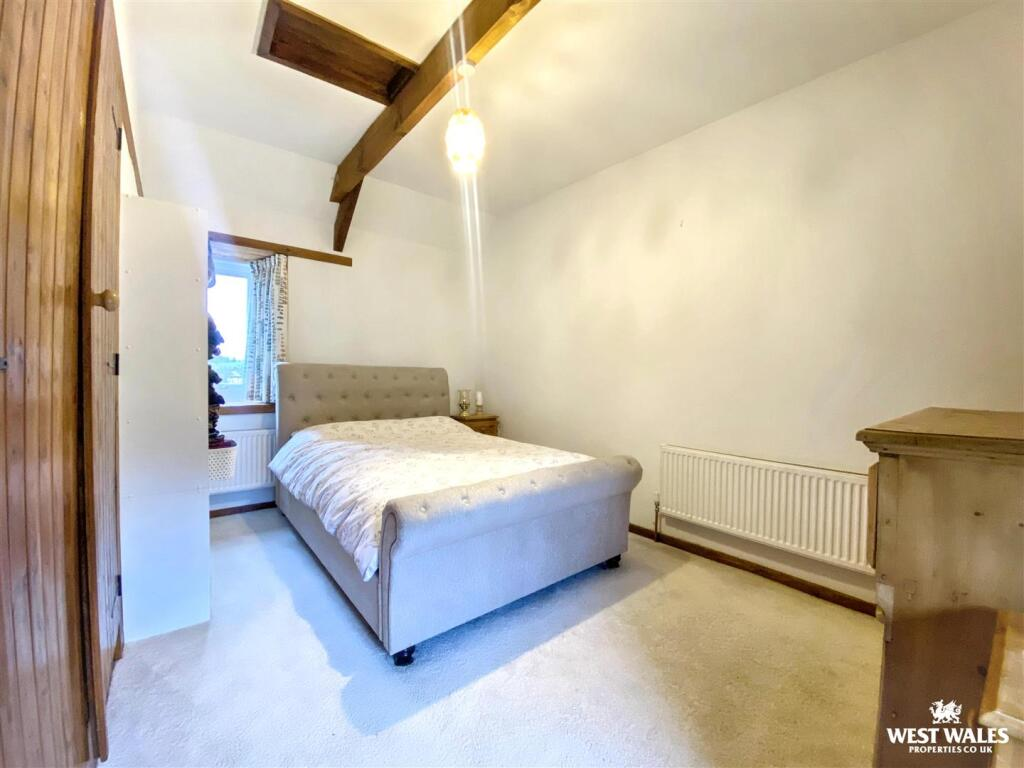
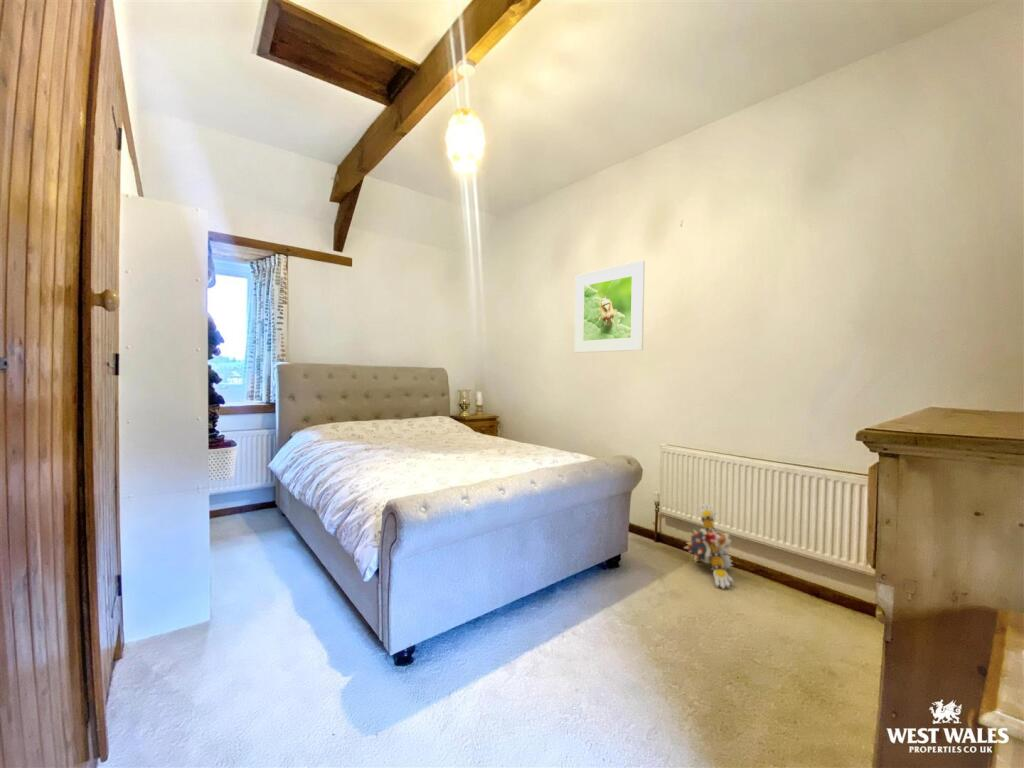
+ plush toy [683,502,735,591]
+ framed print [573,259,646,354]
